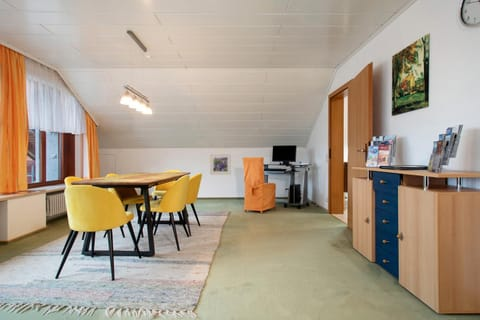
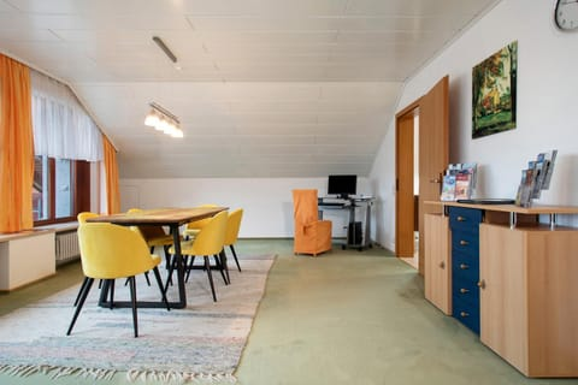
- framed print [209,153,232,176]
